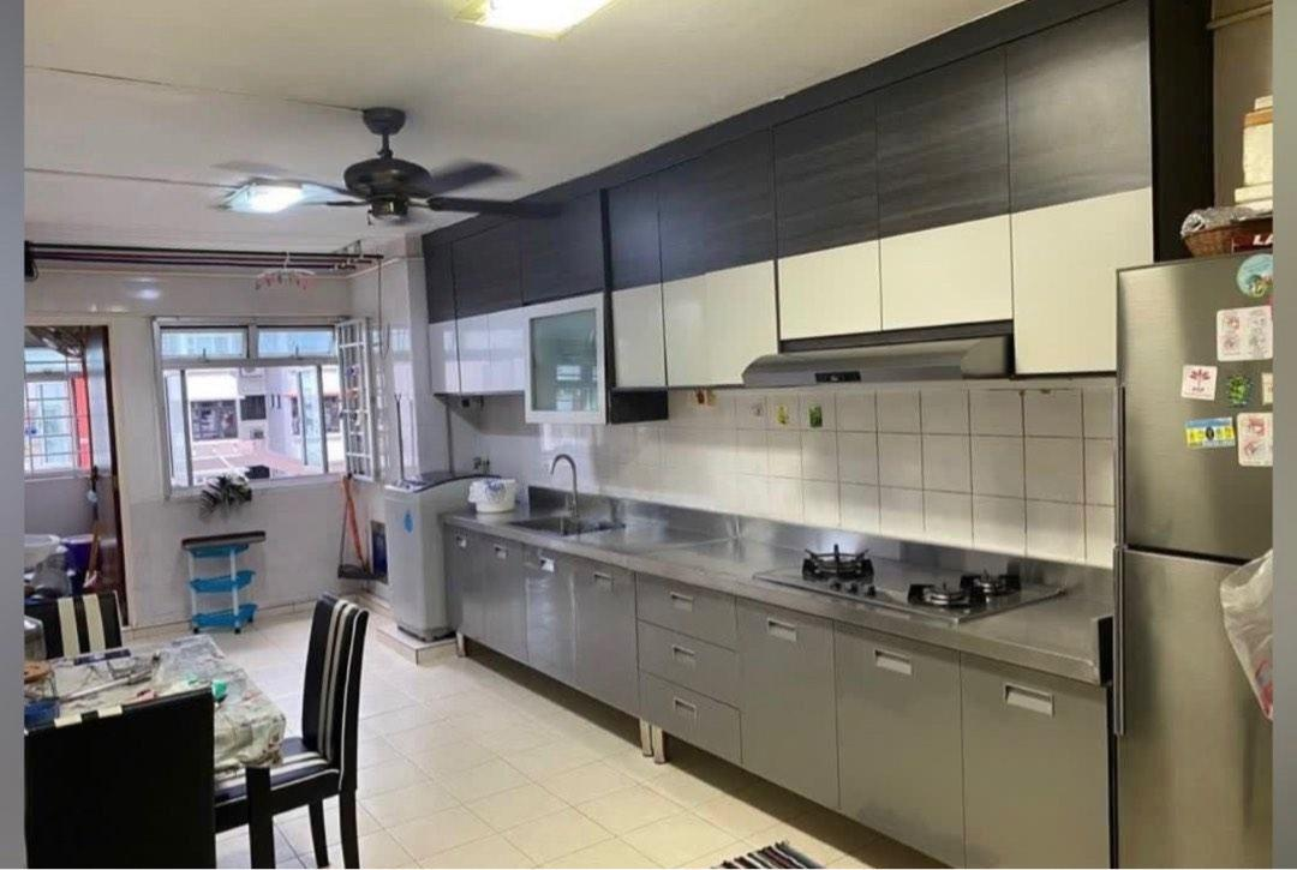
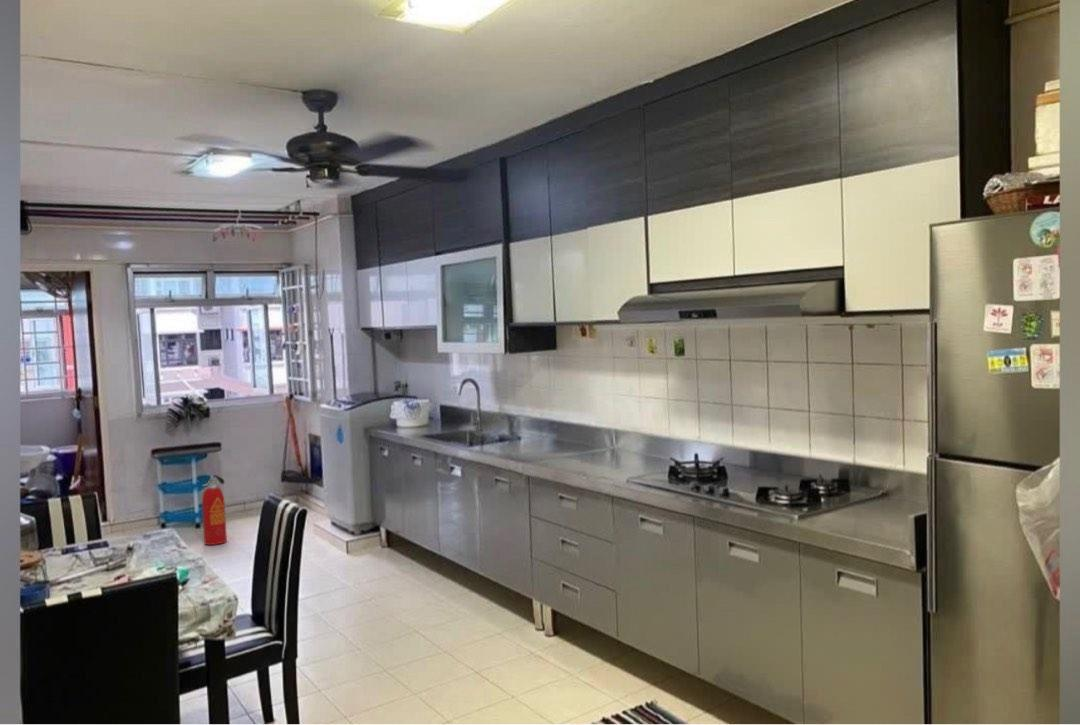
+ fire extinguisher [201,474,228,546]
